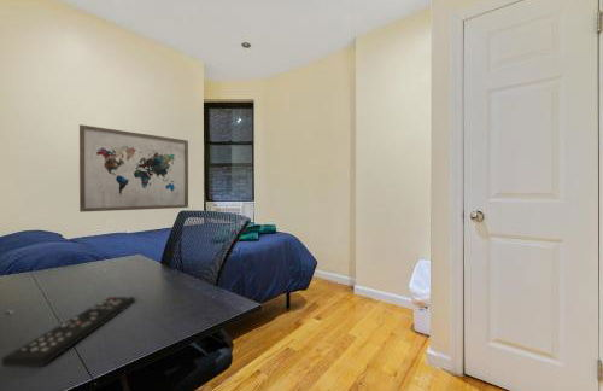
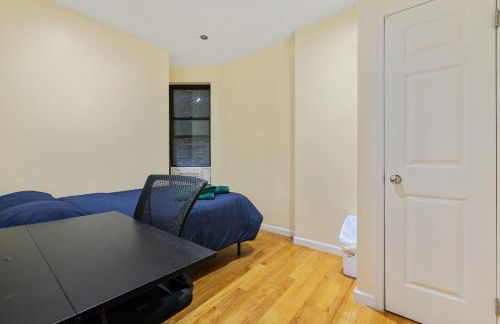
- wall art [78,123,189,214]
- remote control [1,296,136,367]
